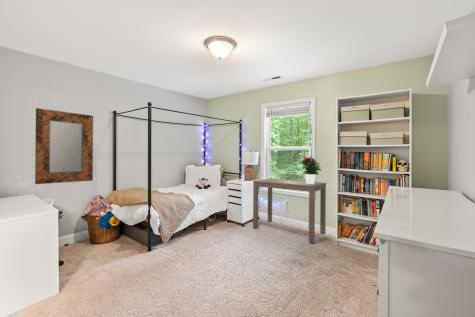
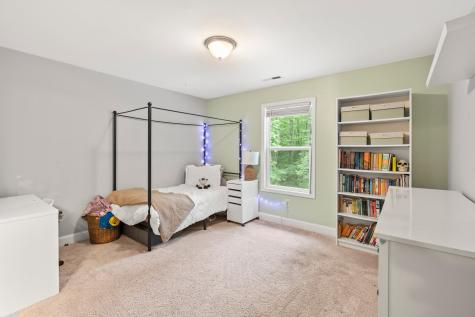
- desk [252,178,327,244]
- potted flower [300,155,322,184]
- home mirror [34,107,94,185]
